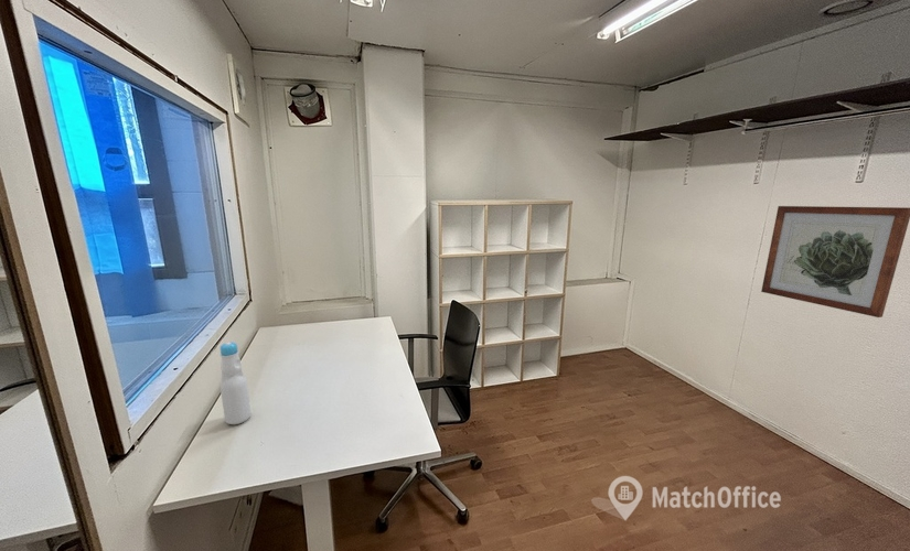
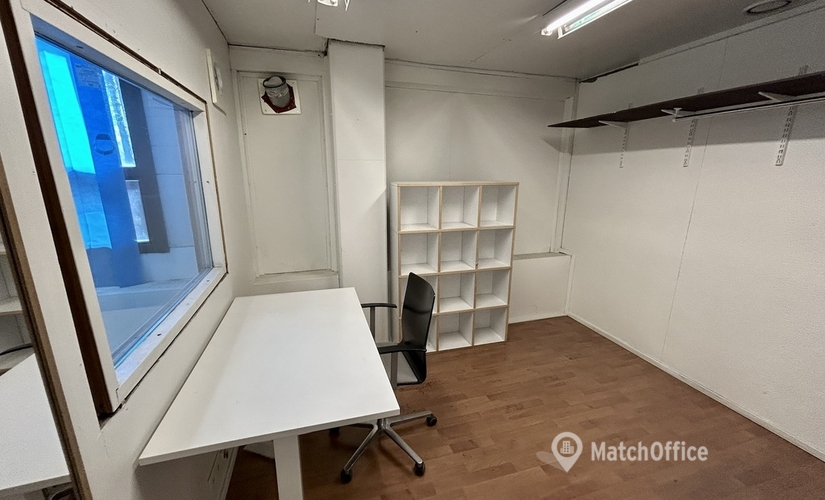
- bottle [220,341,253,425]
- wall art [760,205,910,318]
